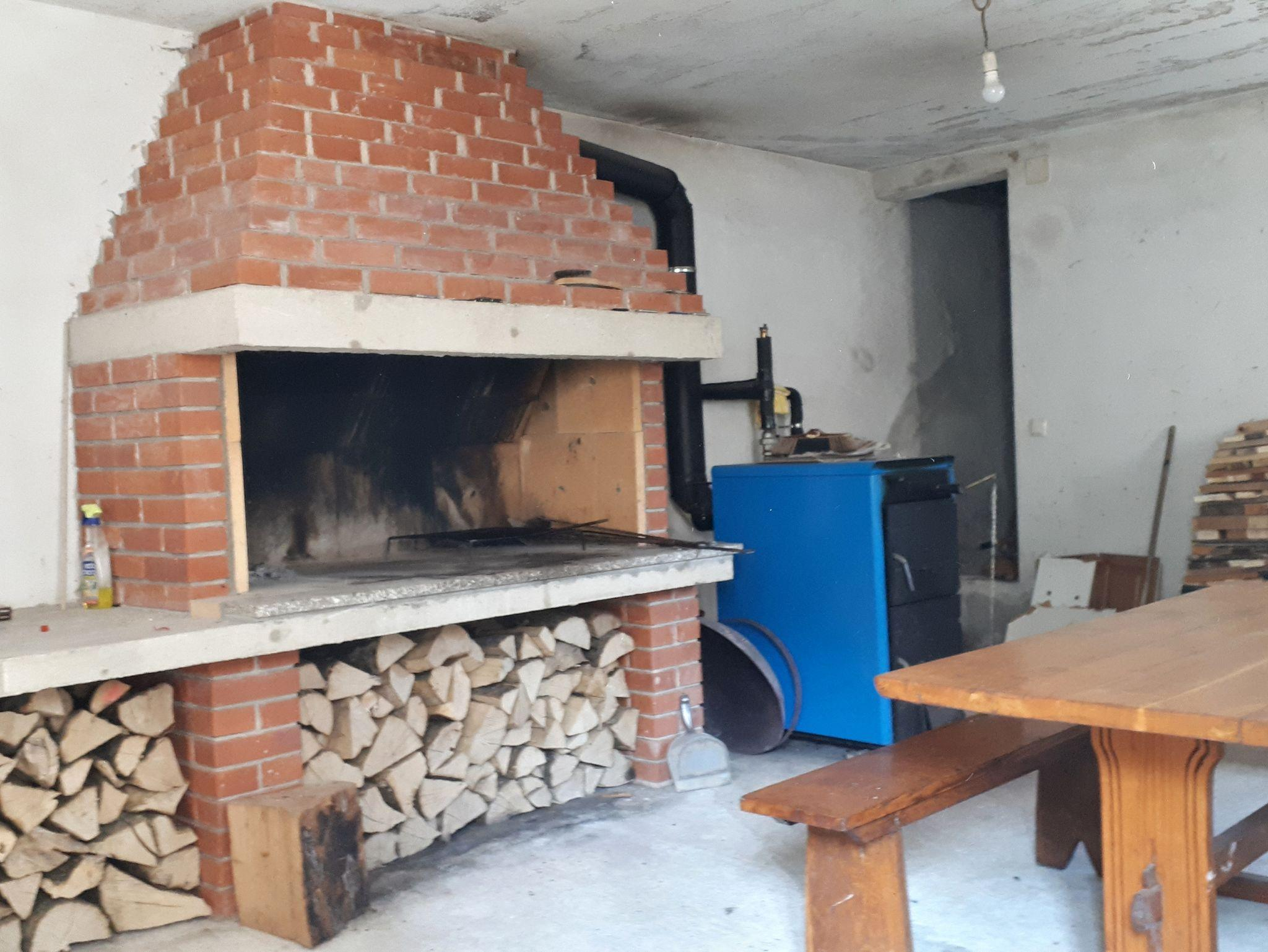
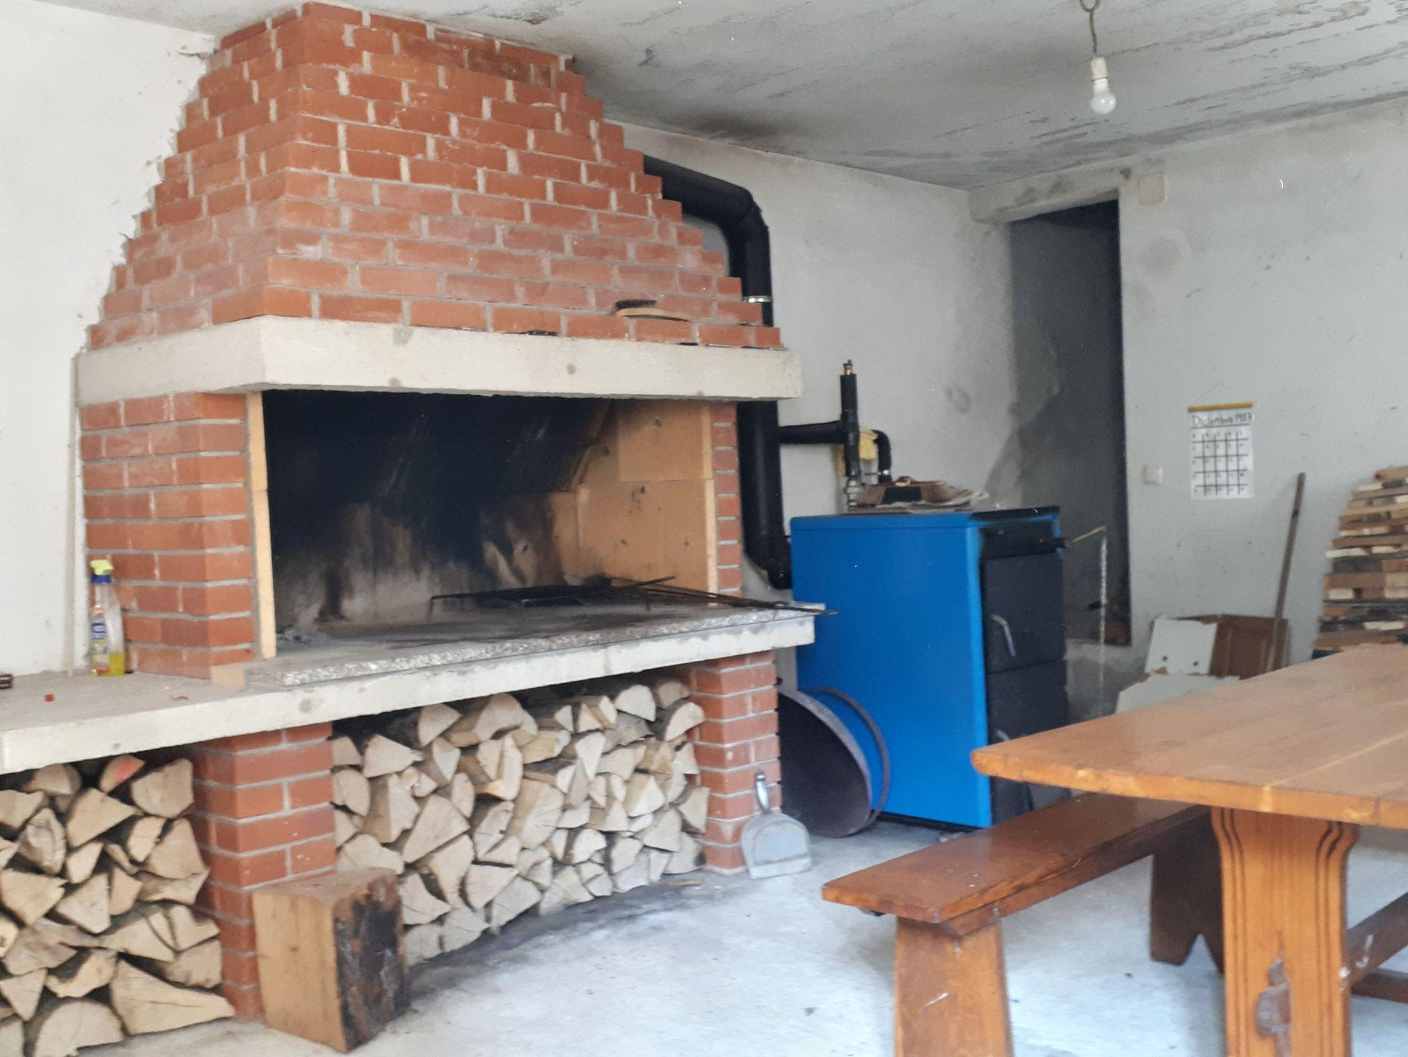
+ calendar [1186,382,1256,501]
